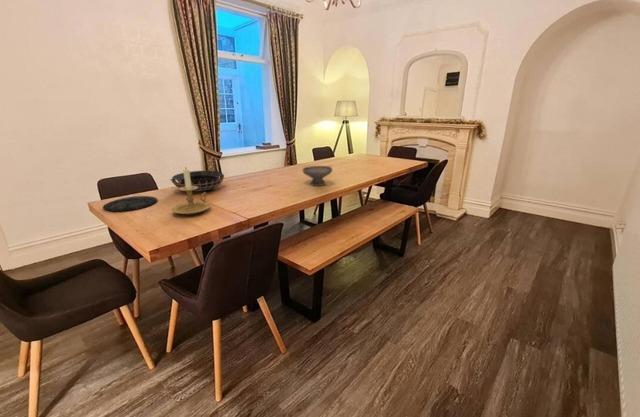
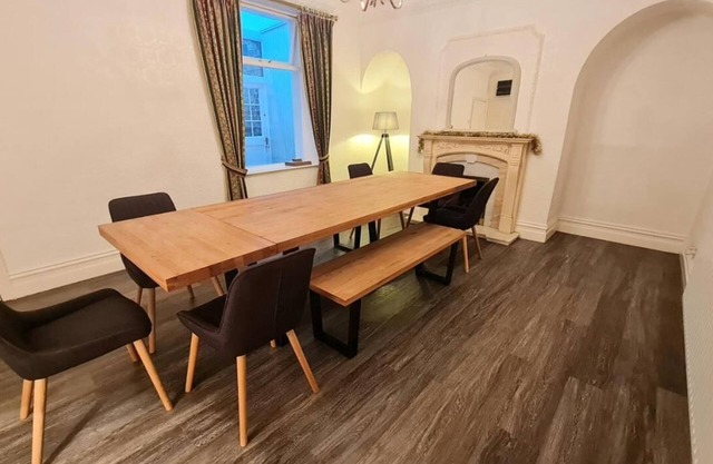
- candle holder [171,166,212,216]
- plate [102,195,158,213]
- bowl [302,165,333,187]
- decorative bowl [169,170,225,192]
